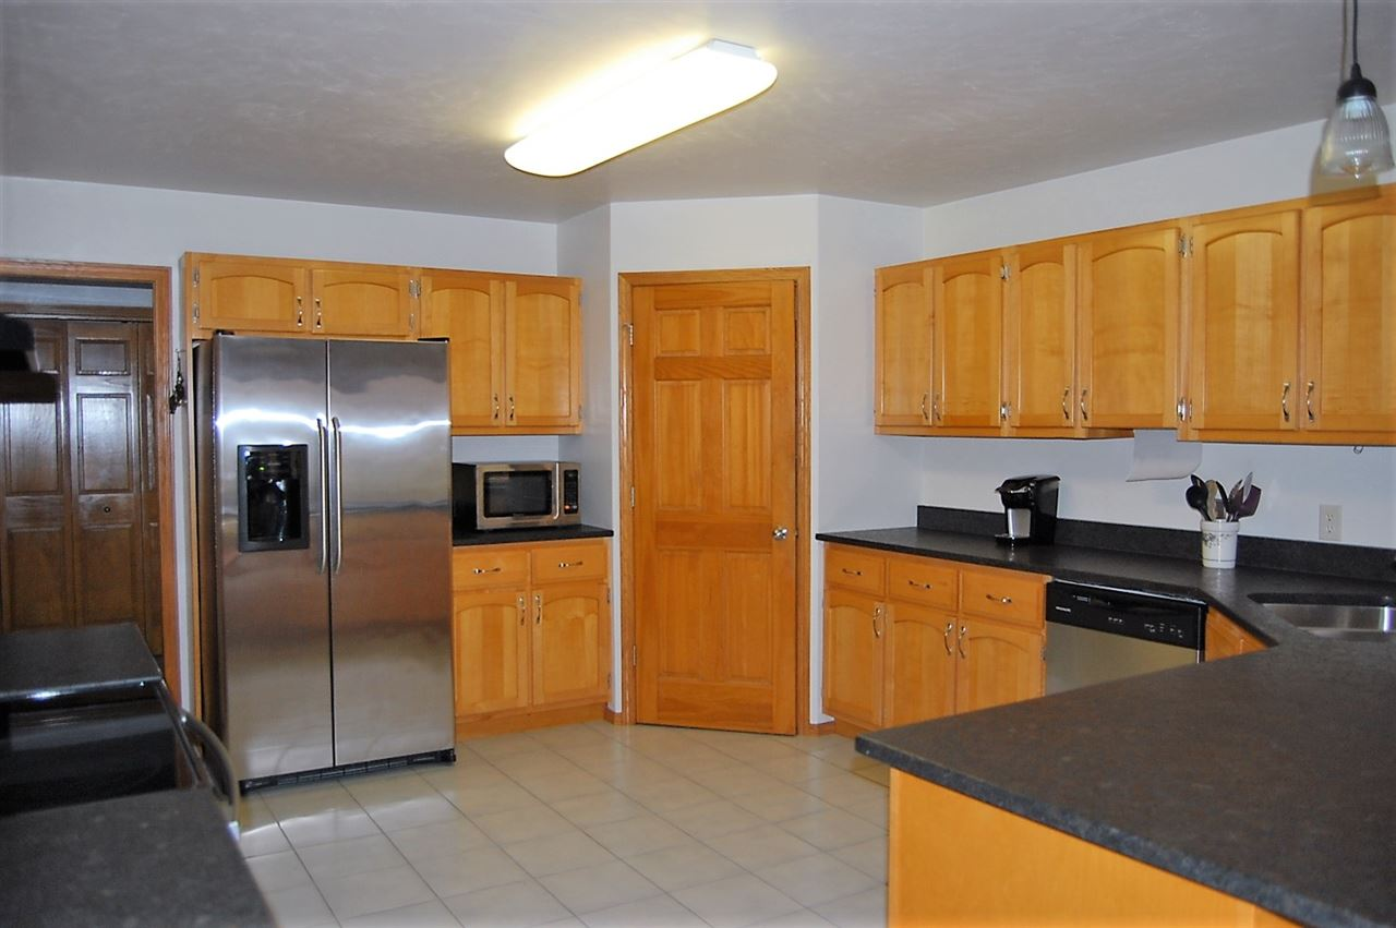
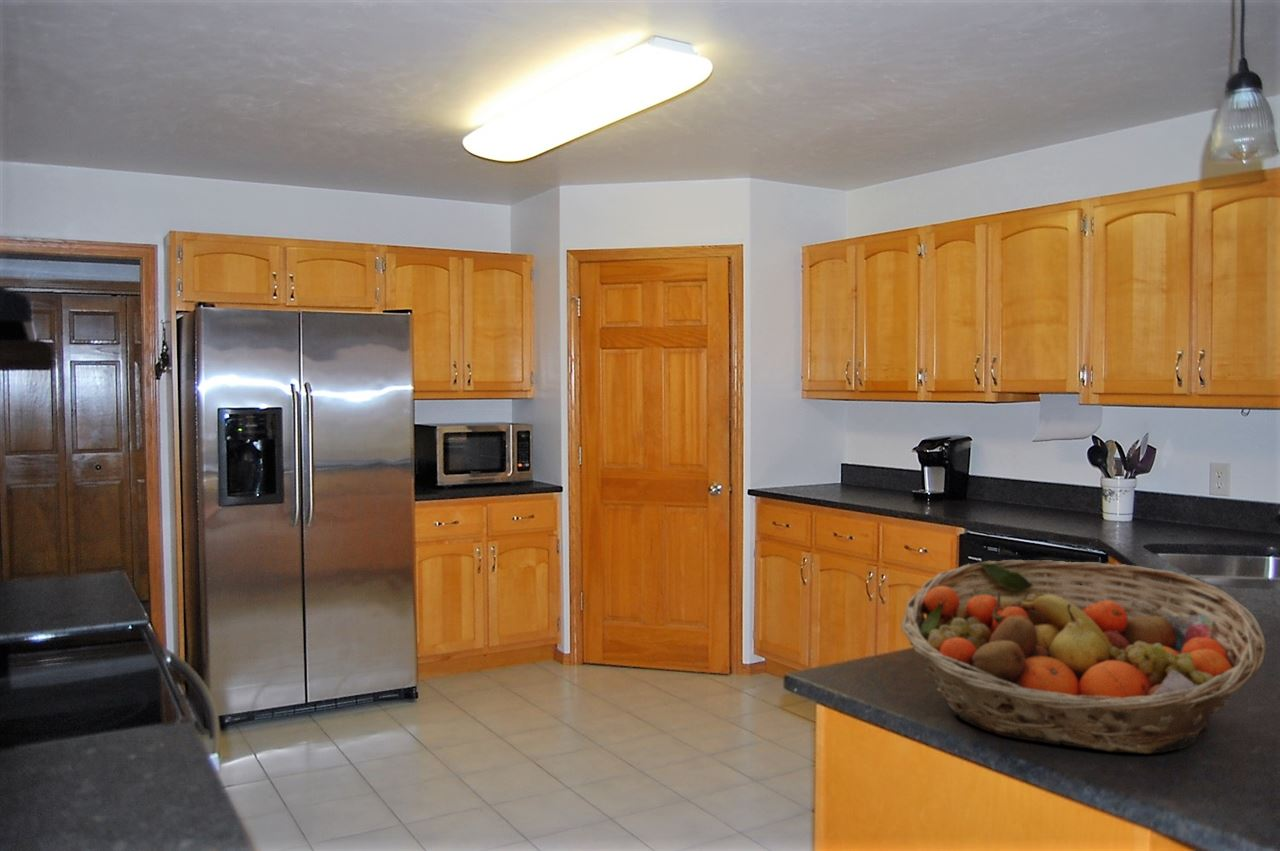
+ fruit basket [900,559,1267,755]
